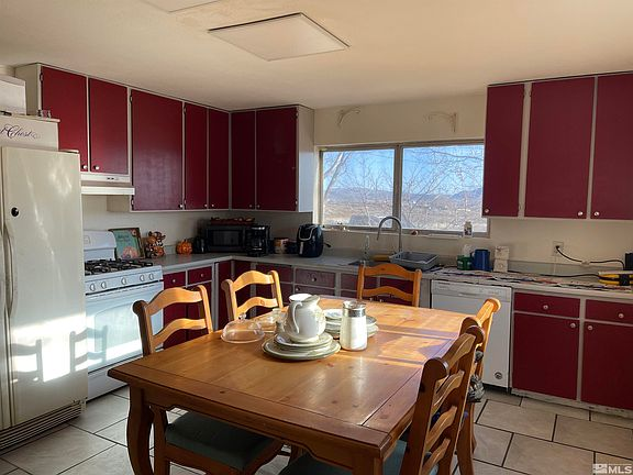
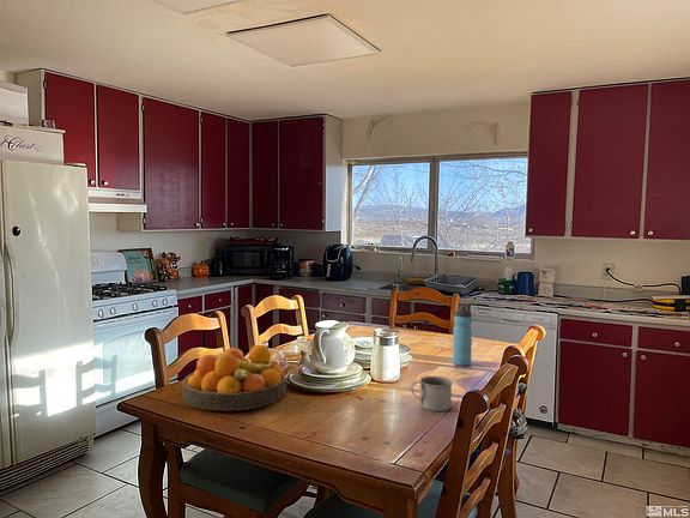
+ fruit bowl [181,344,288,411]
+ water bottle [452,305,473,367]
+ mug [410,375,454,412]
